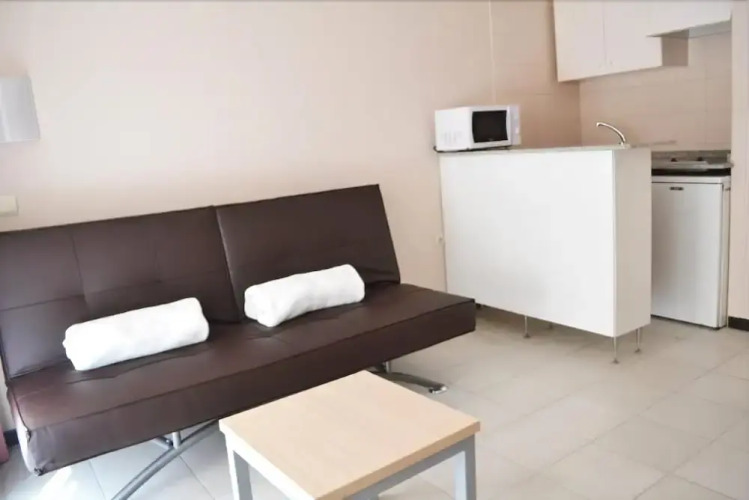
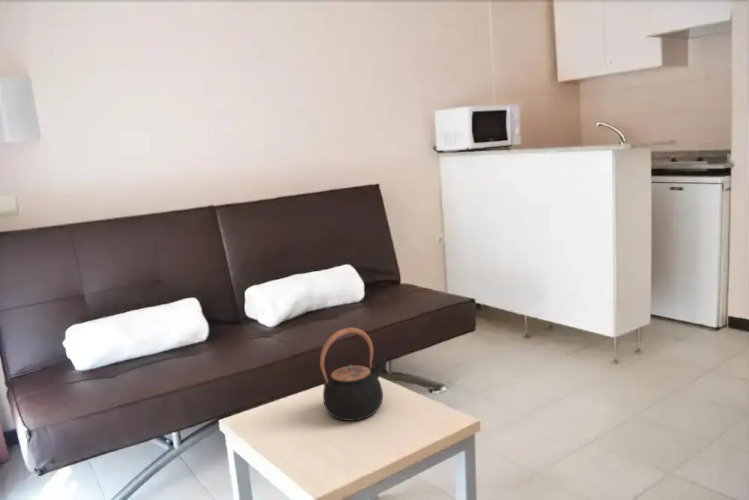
+ teapot [319,327,388,422]
